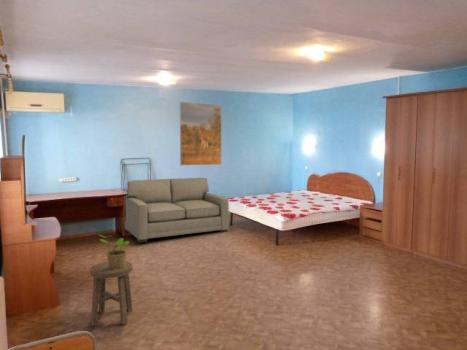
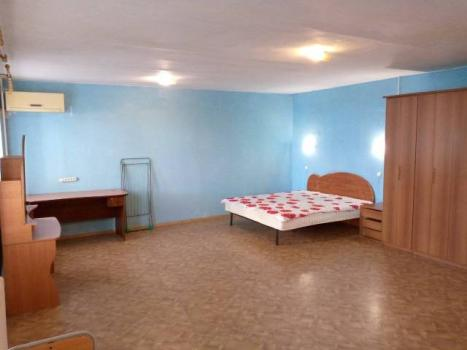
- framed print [179,101,222,166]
- sofa [124,177,230,244]
- potted plant [99,234,130,269]
- stool [89,260,133,327]
